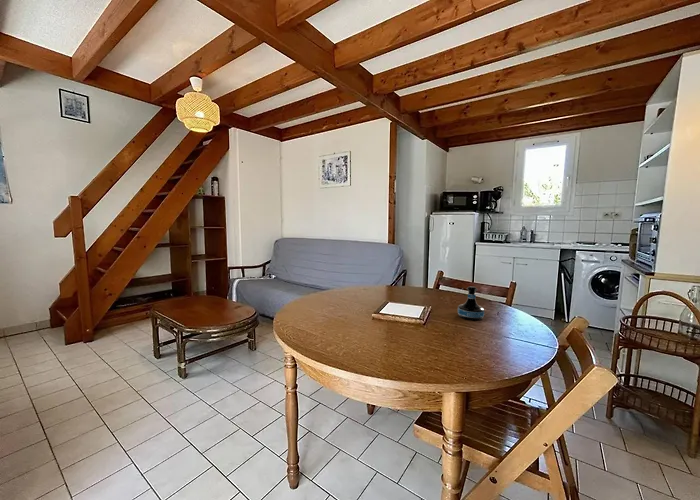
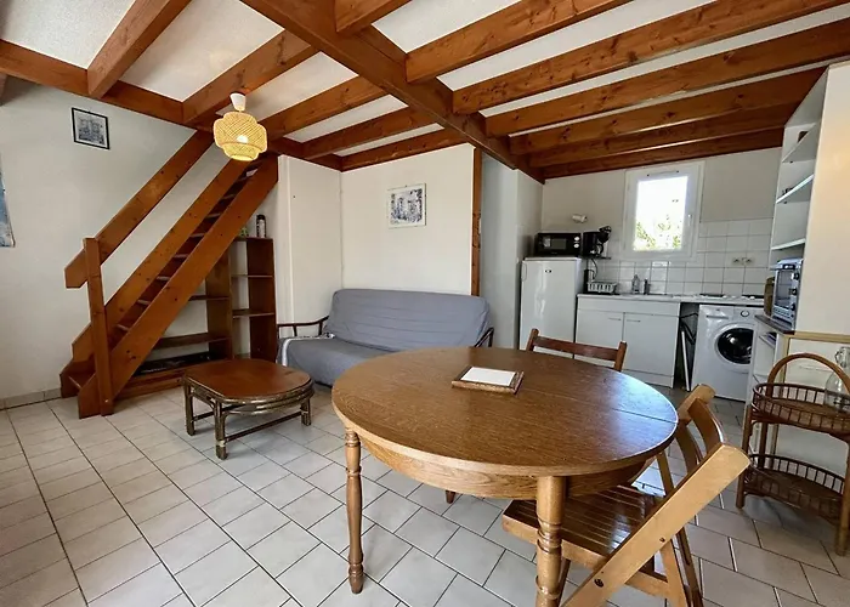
- tequila bottle [457,285,485,321]
